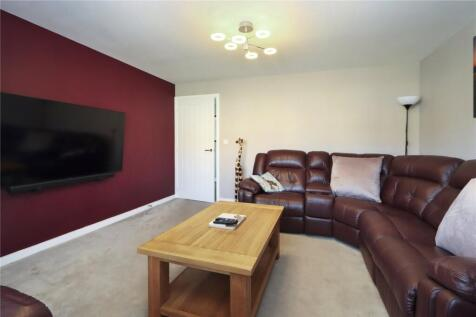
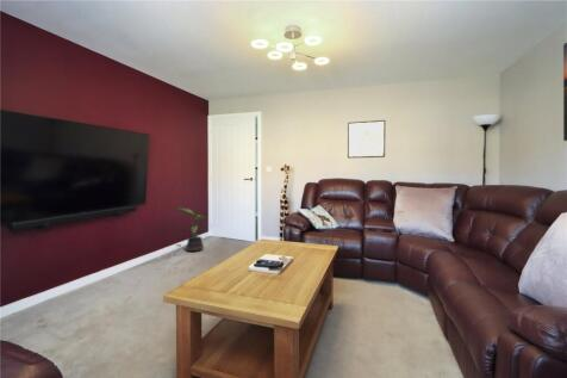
+ potted plant [176,206,205,253]
+ wall art [347,119,387,160]
